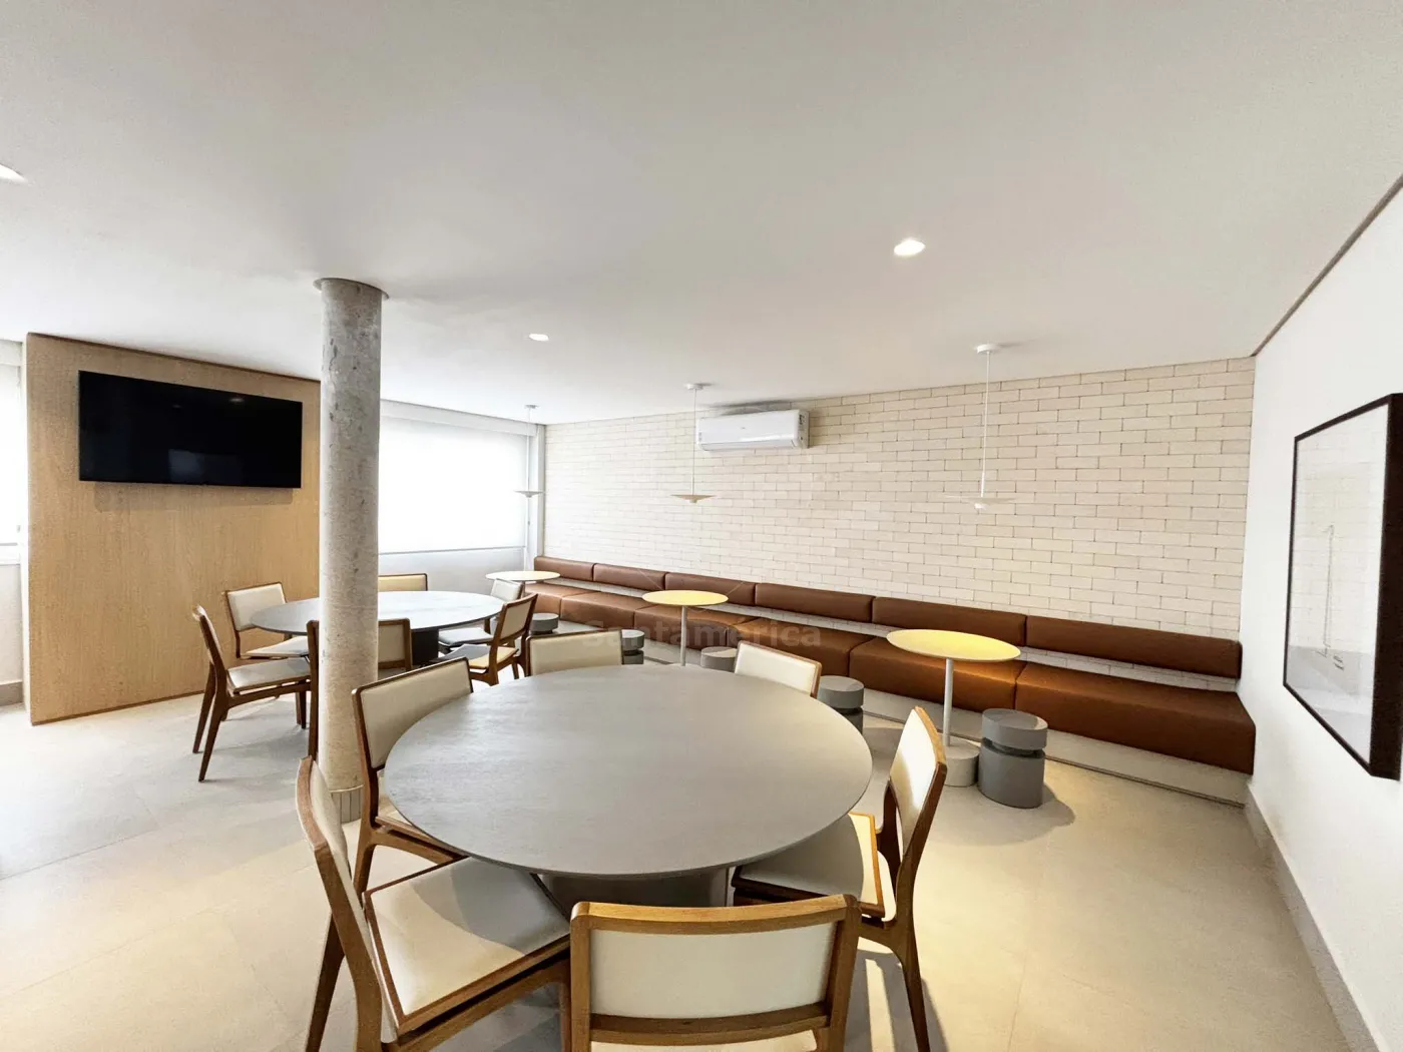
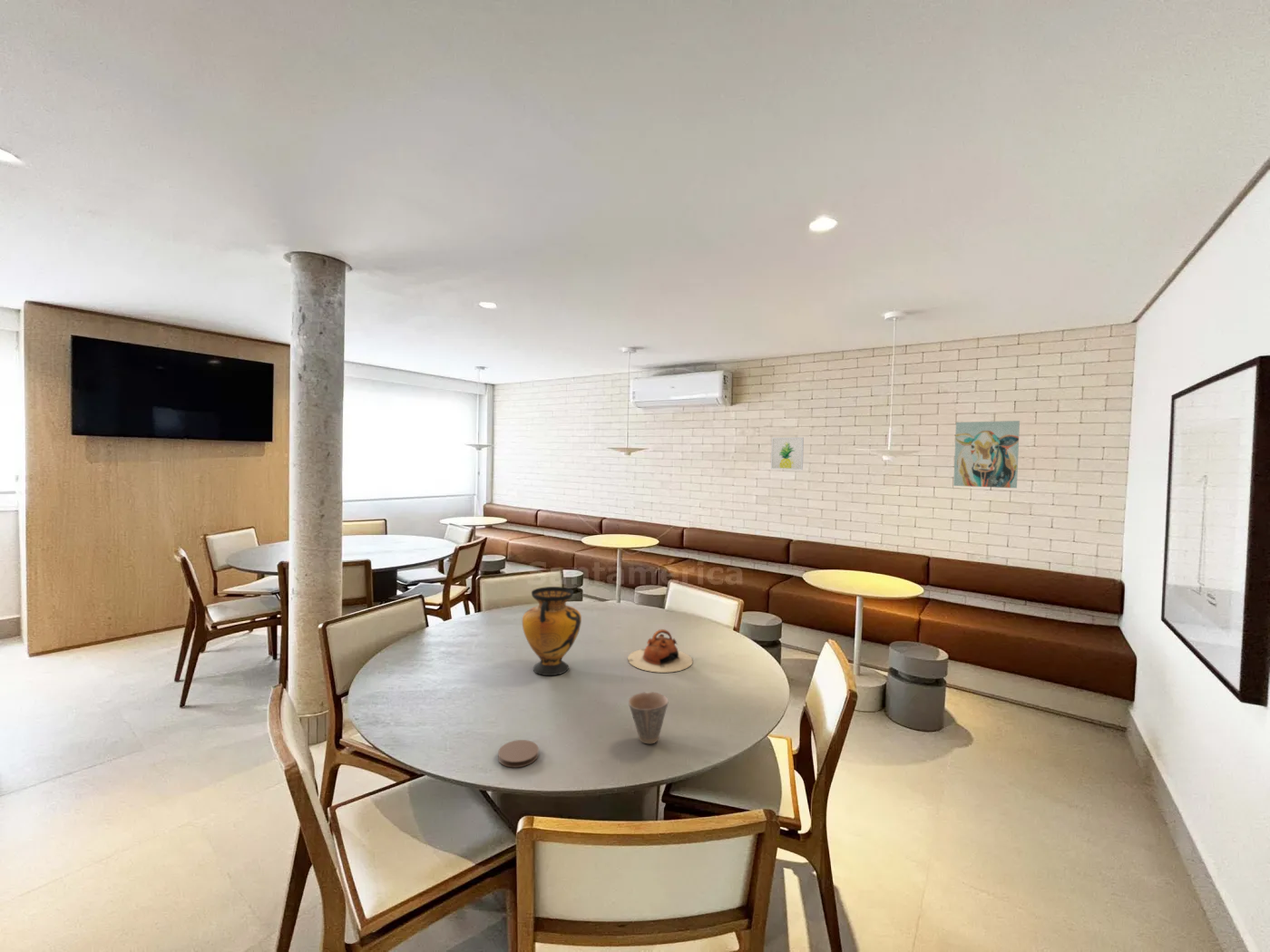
+ cup [628,691,669,744]
+ wall art [770,437,805,471]
+ coaster [497,739,540,768]
+ wall art [953,420,1021,489]
+ teapot [627,628,694,674]
+ vase [522,586,582,676]
